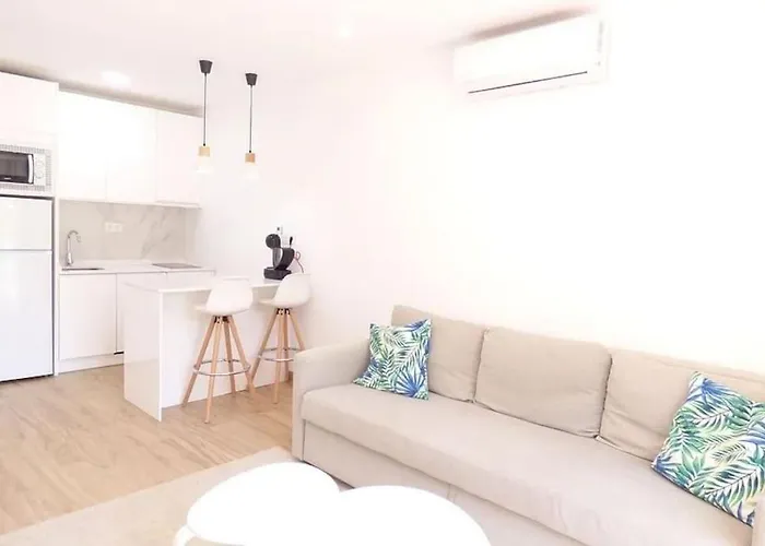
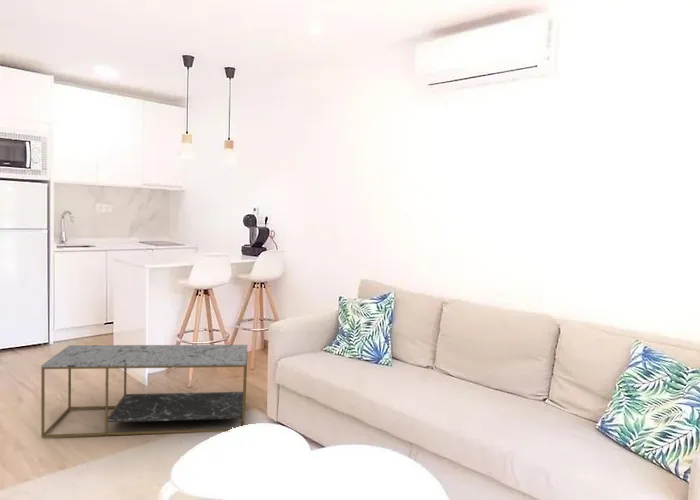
+ coffee table [40,344,249,439]
